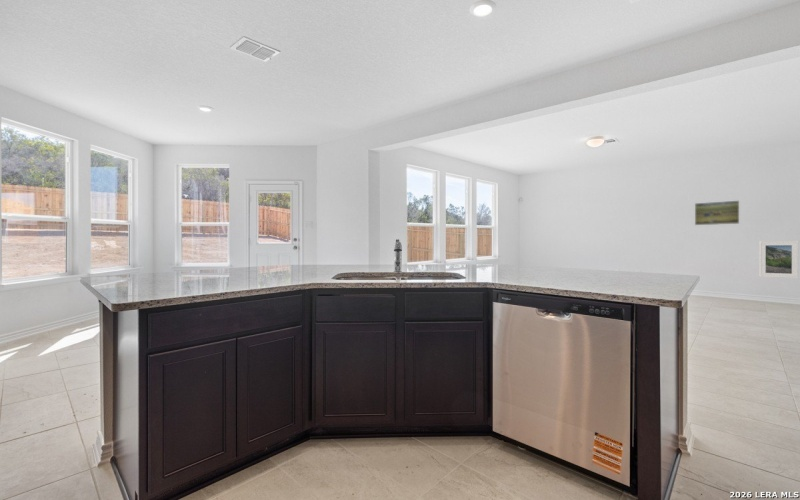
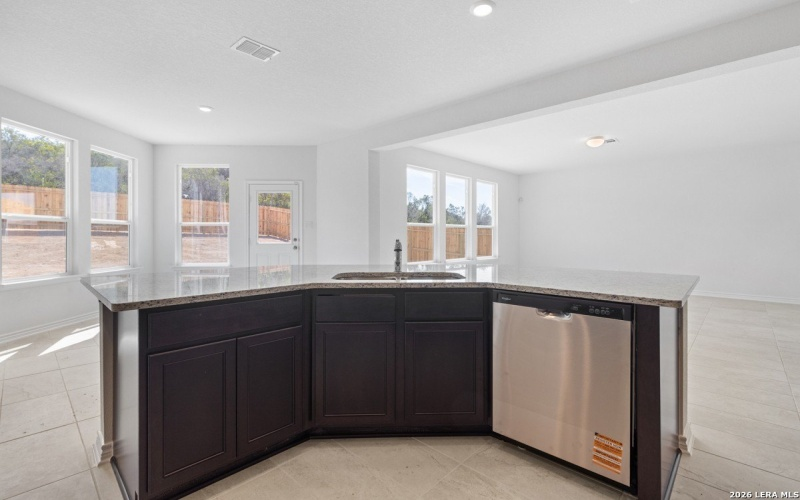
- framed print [694,200,740,226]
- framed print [759,240,799,279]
